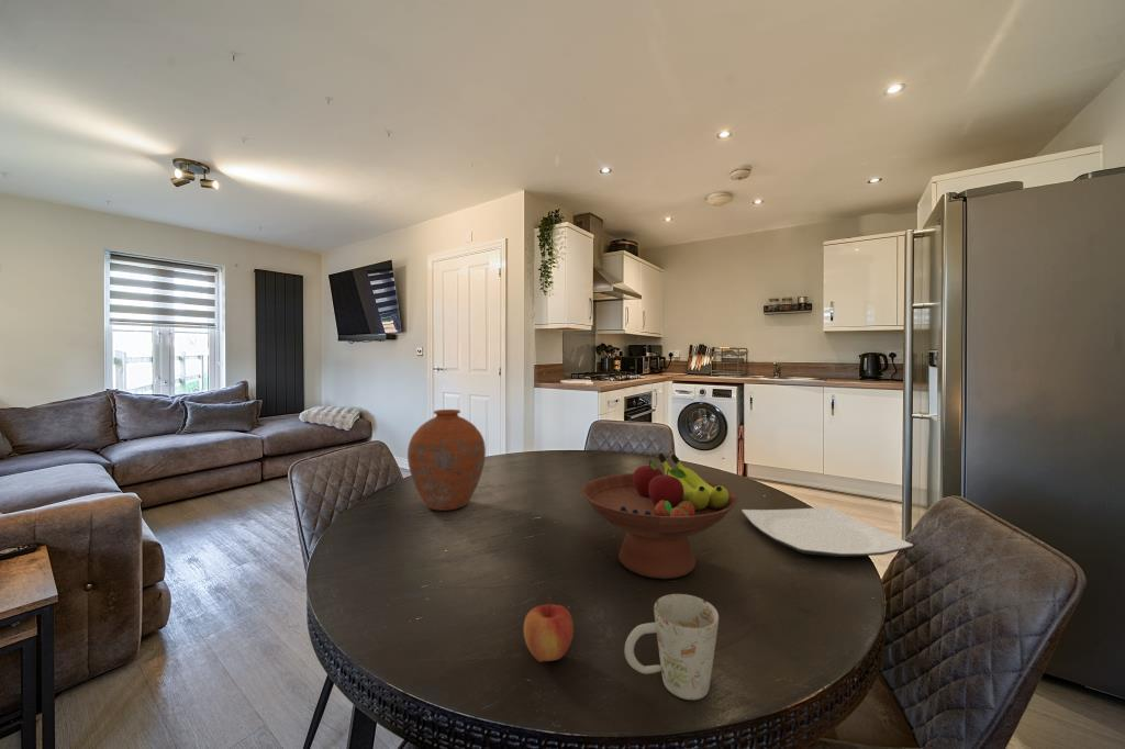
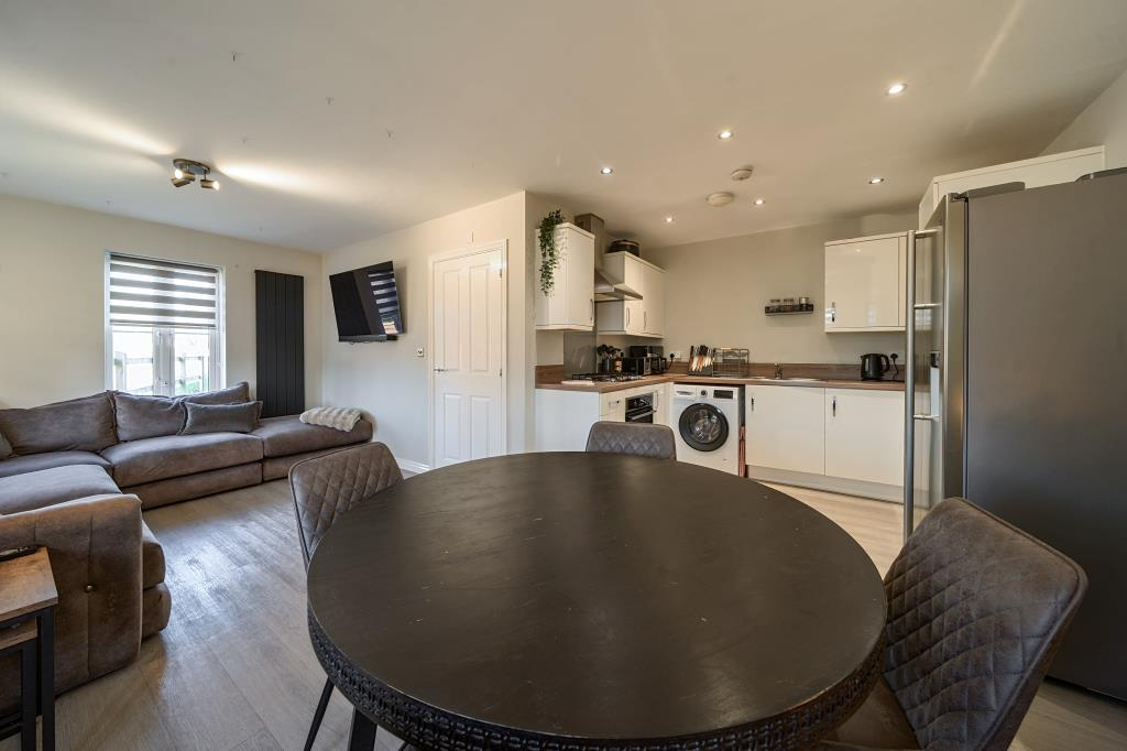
- plate [740,506,914,558]
- mug [624,593,720,701]
- vase [406,409,487,512]
- fruit bowl [580,452,738,580]
- apple [523,596,575,662]
